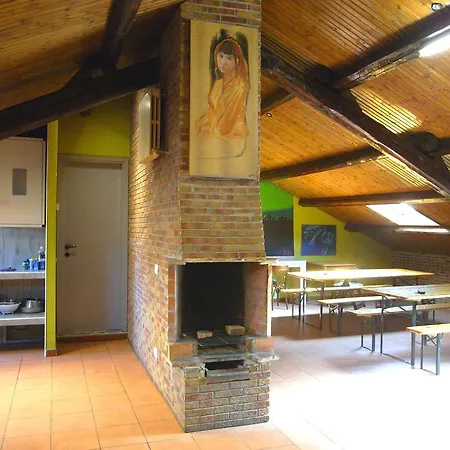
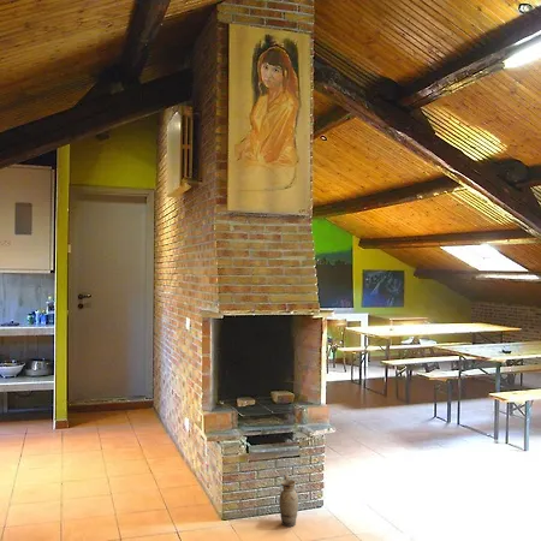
+ ceramic jug [278,474,299,528]
